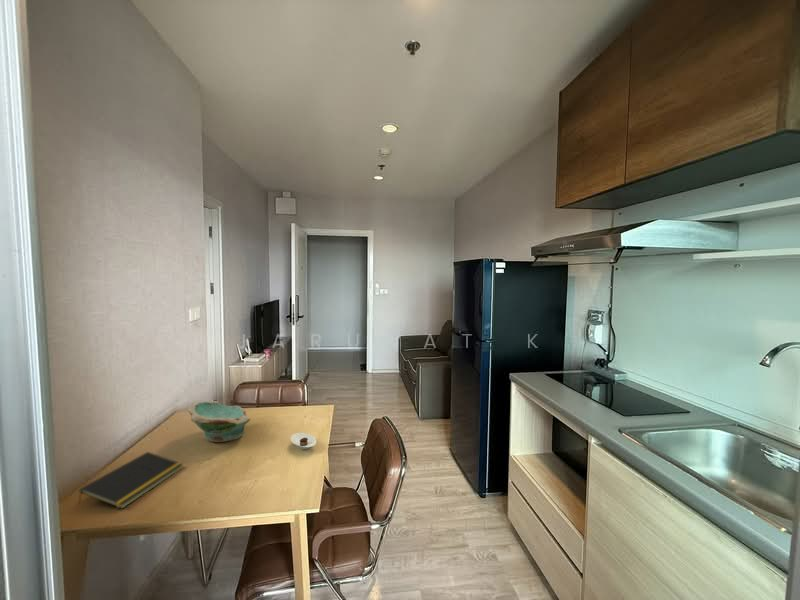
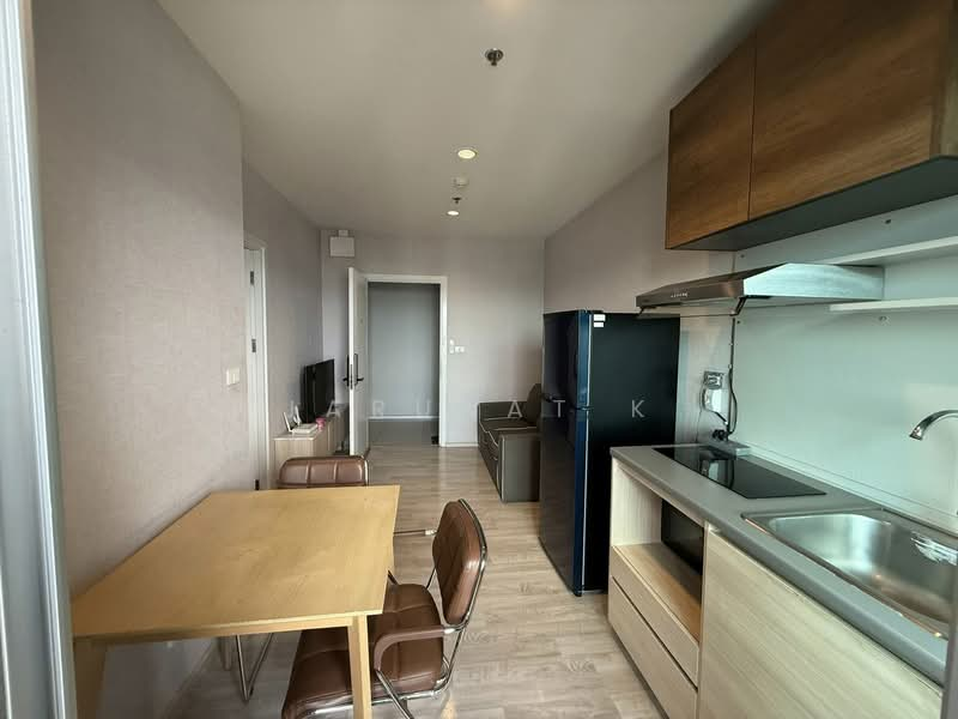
- bowl [187,400,251,443]
- notepad [77,451,185,510]
- saucer [290,432,317,450]
